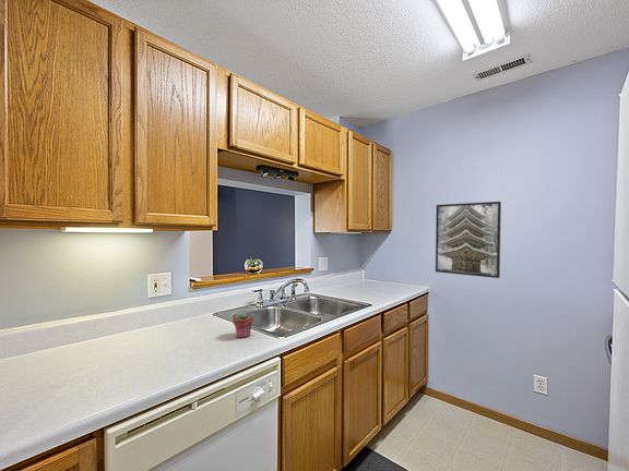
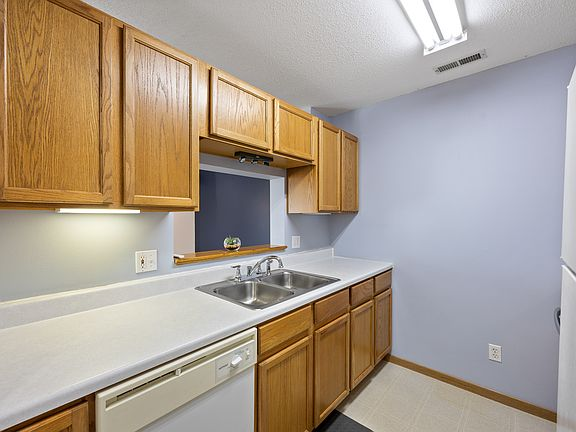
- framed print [435,201,502,279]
- potted succulent [232,309,254,339]
